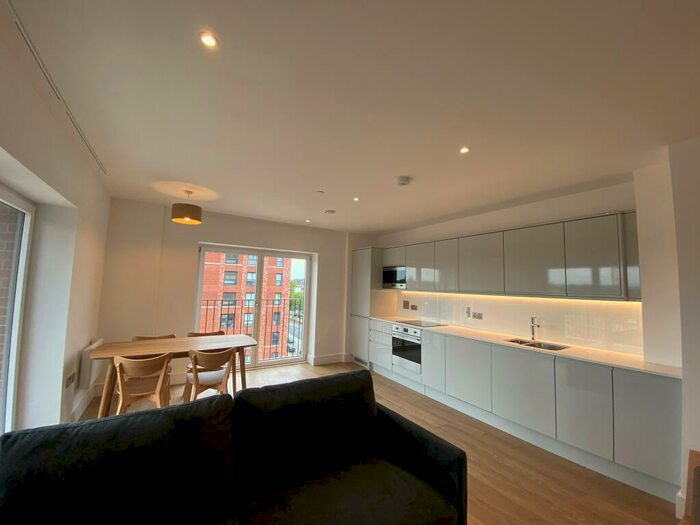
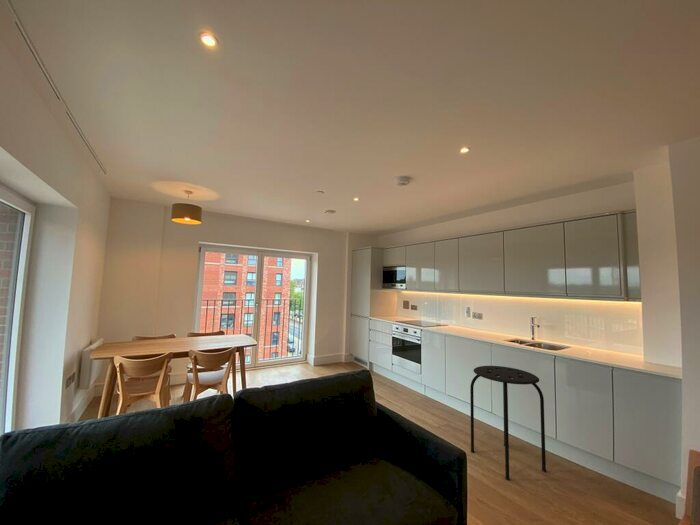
+ stool [469,365,547,481]
